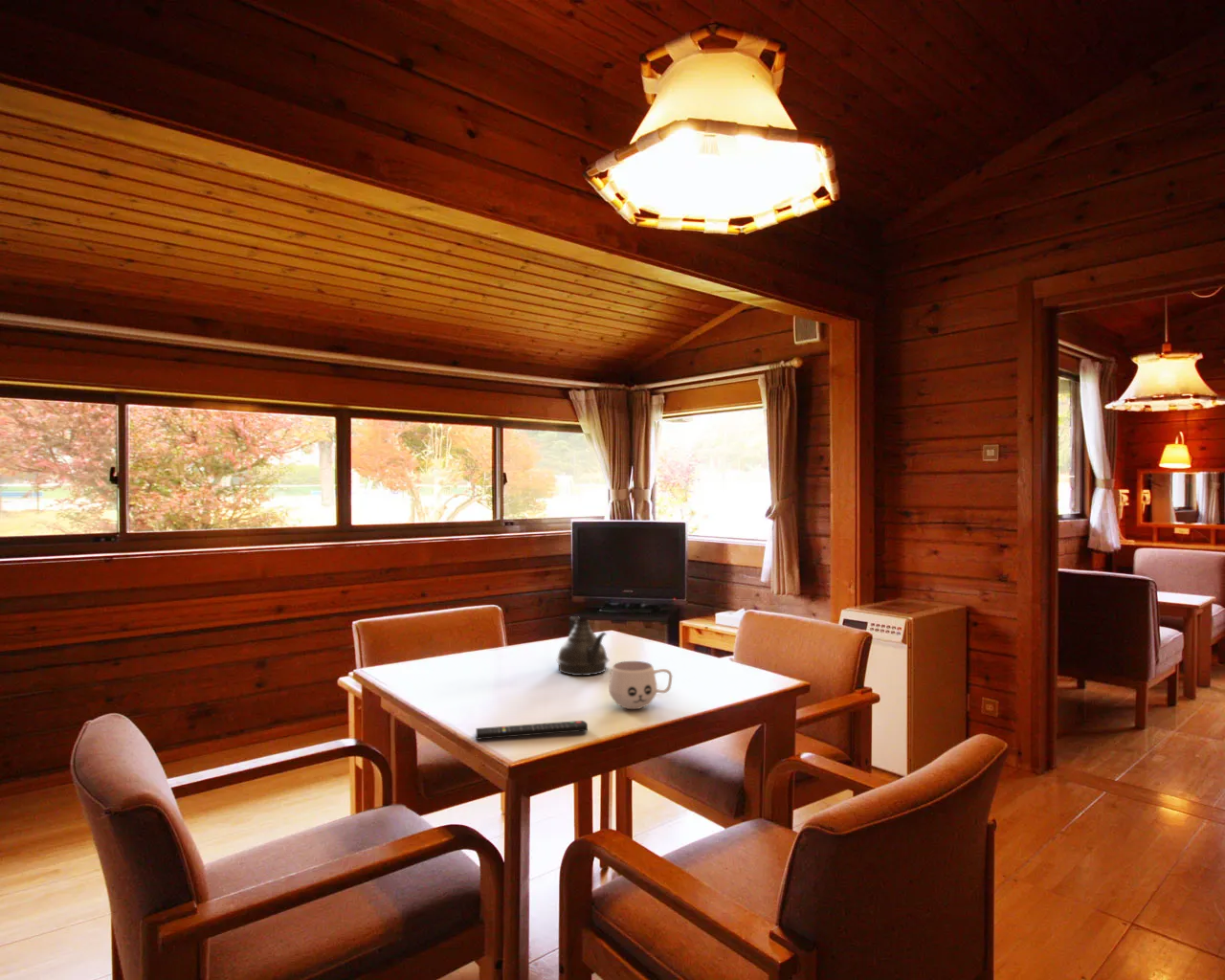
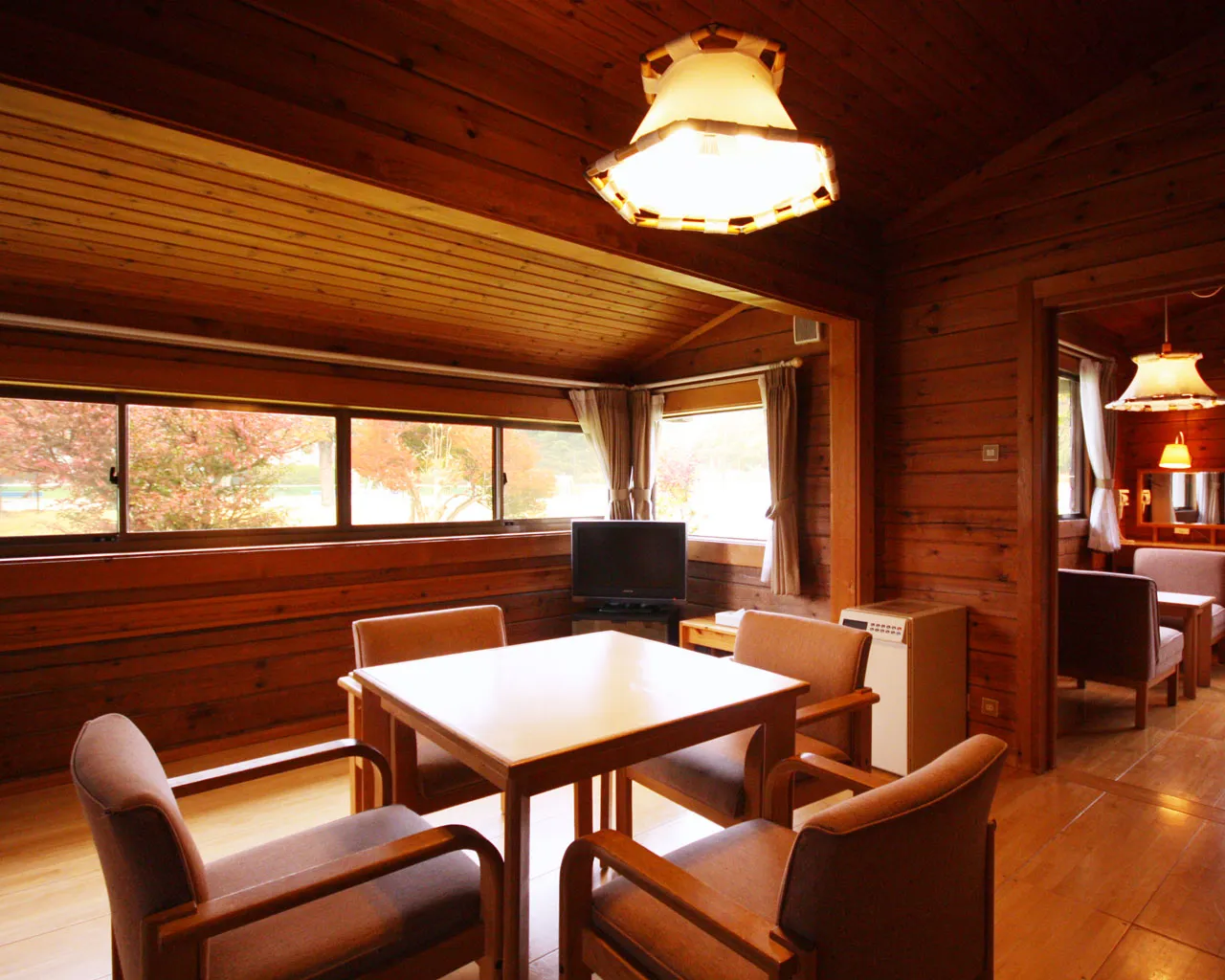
- teapot [556,615,610,677]
- mug [608,660,673,710]
- remote control [476,720,589,741]
